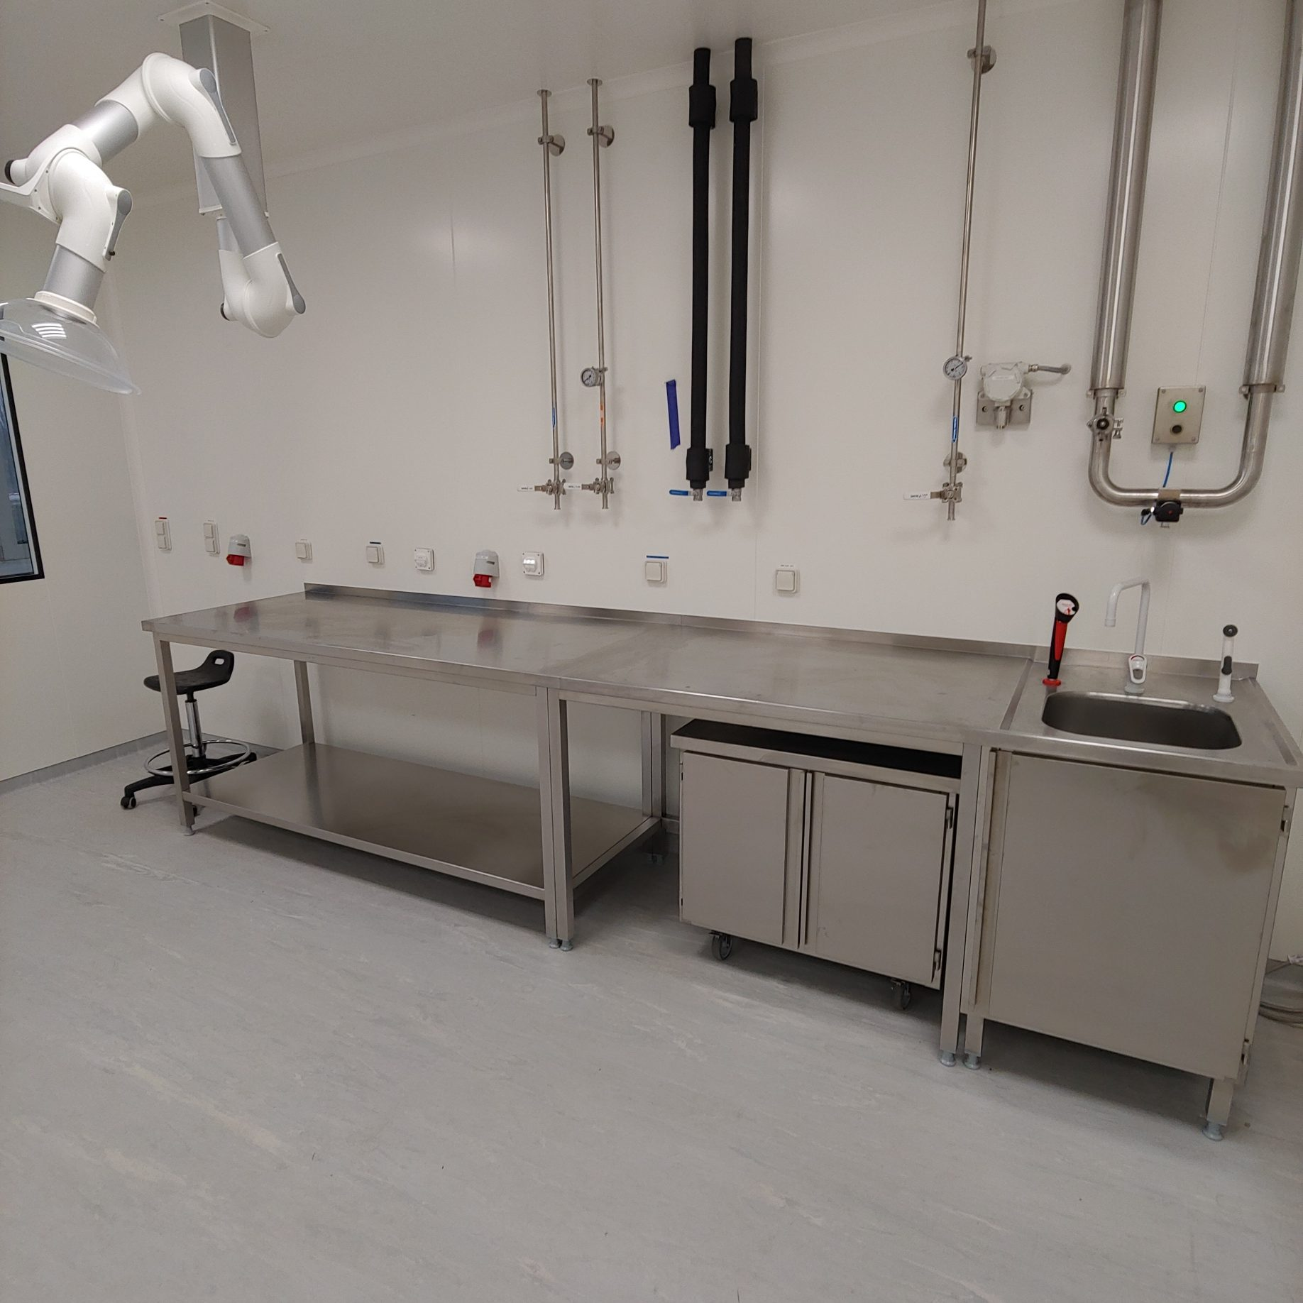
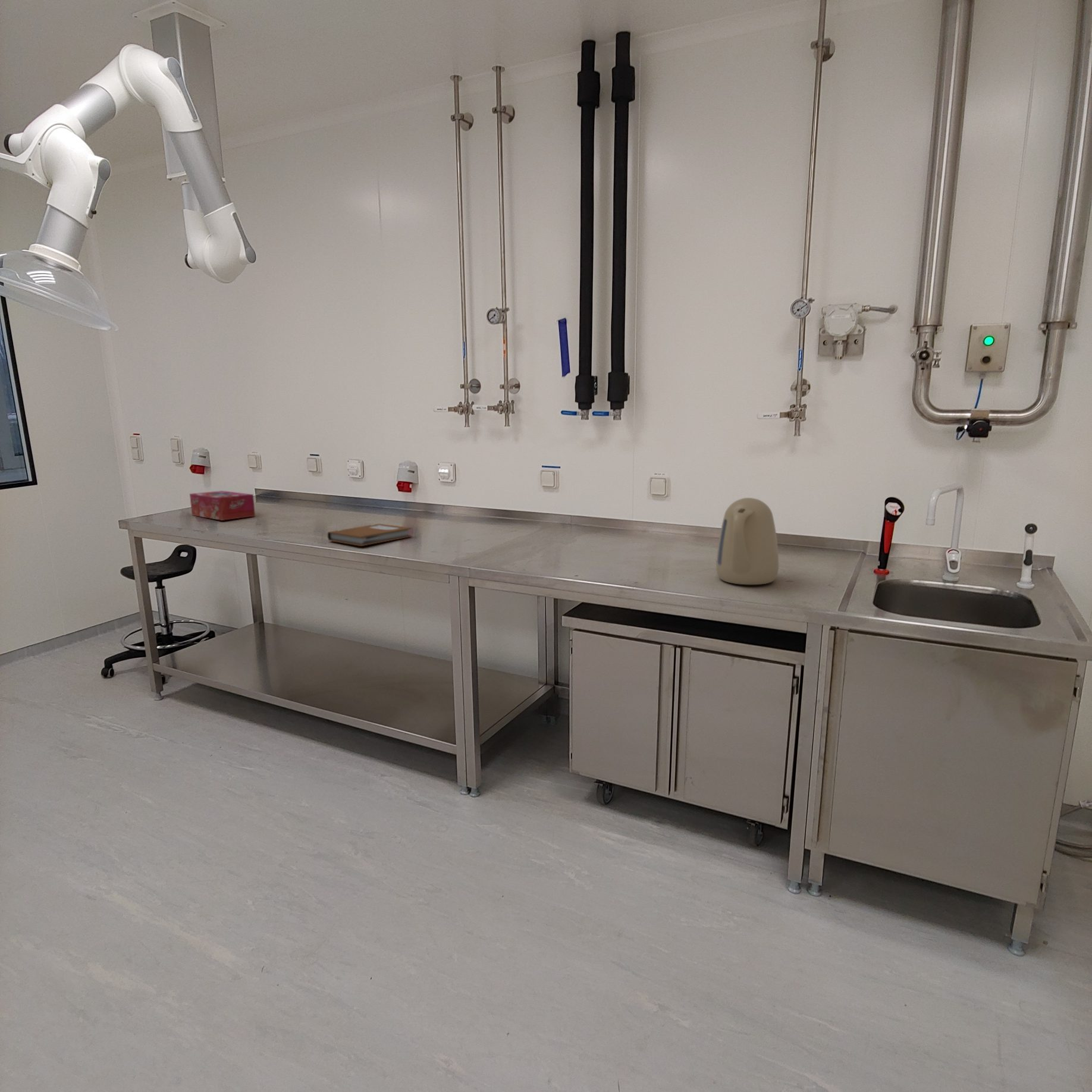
+ tissue box [189,490,256,521]
+ kettle [716,497,779,585]
+ notebook [327,523,412,547]
